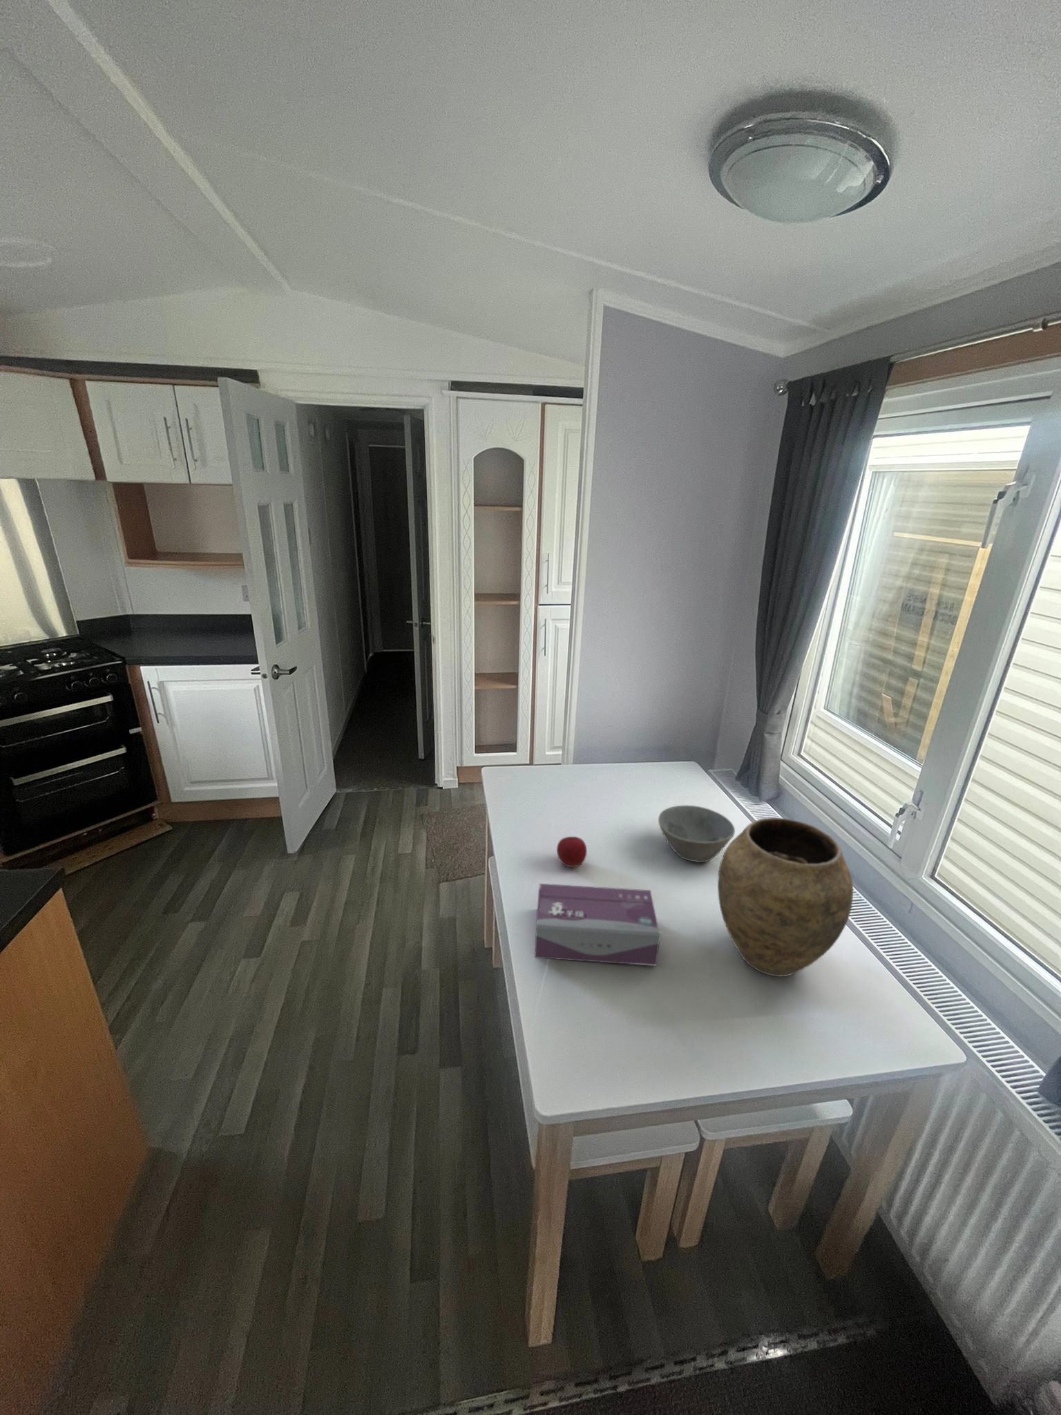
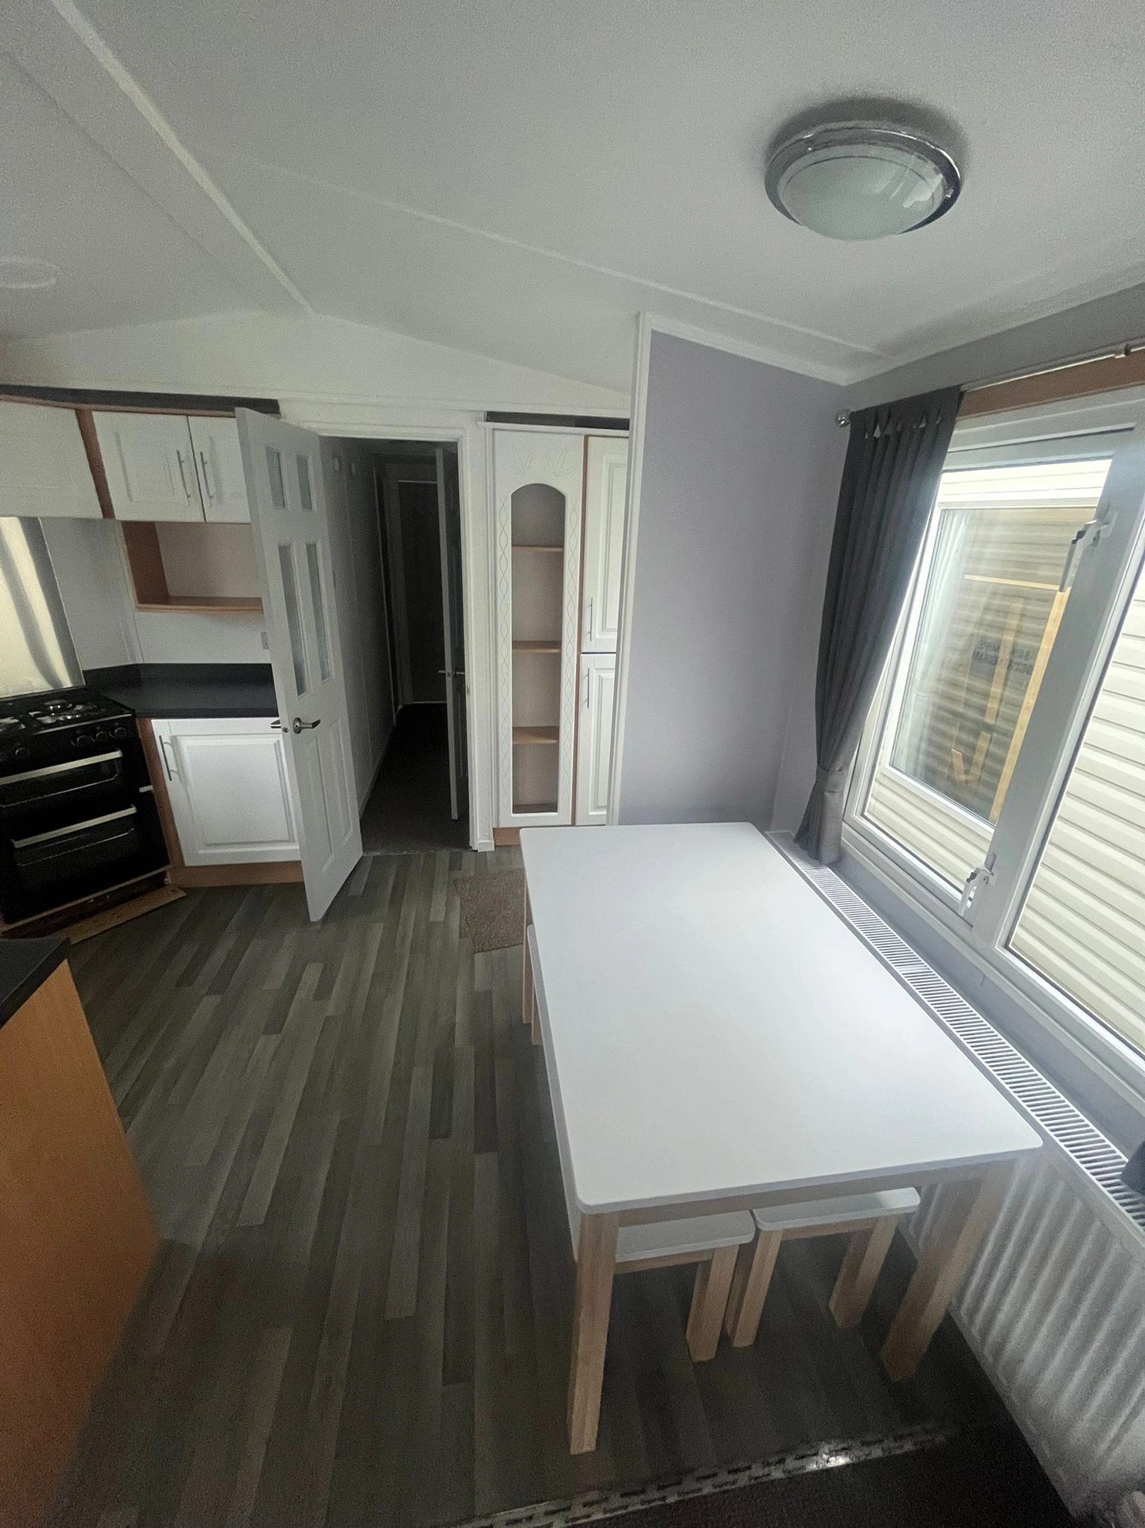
- bowl [658,804,736,863]
- tissue box [534,884,661,967]
- apple [556,836,587,868]
- vase [717,817,854,977]
